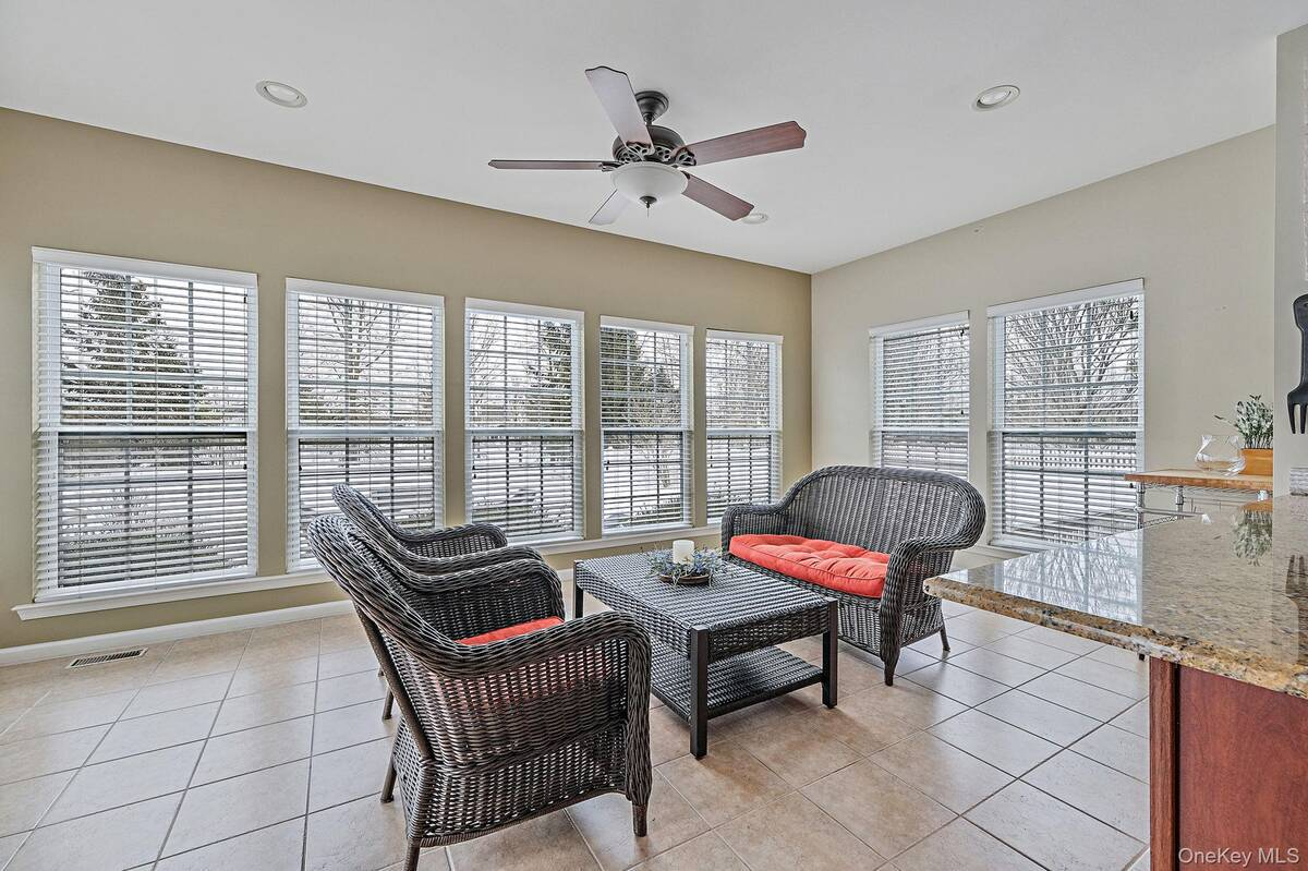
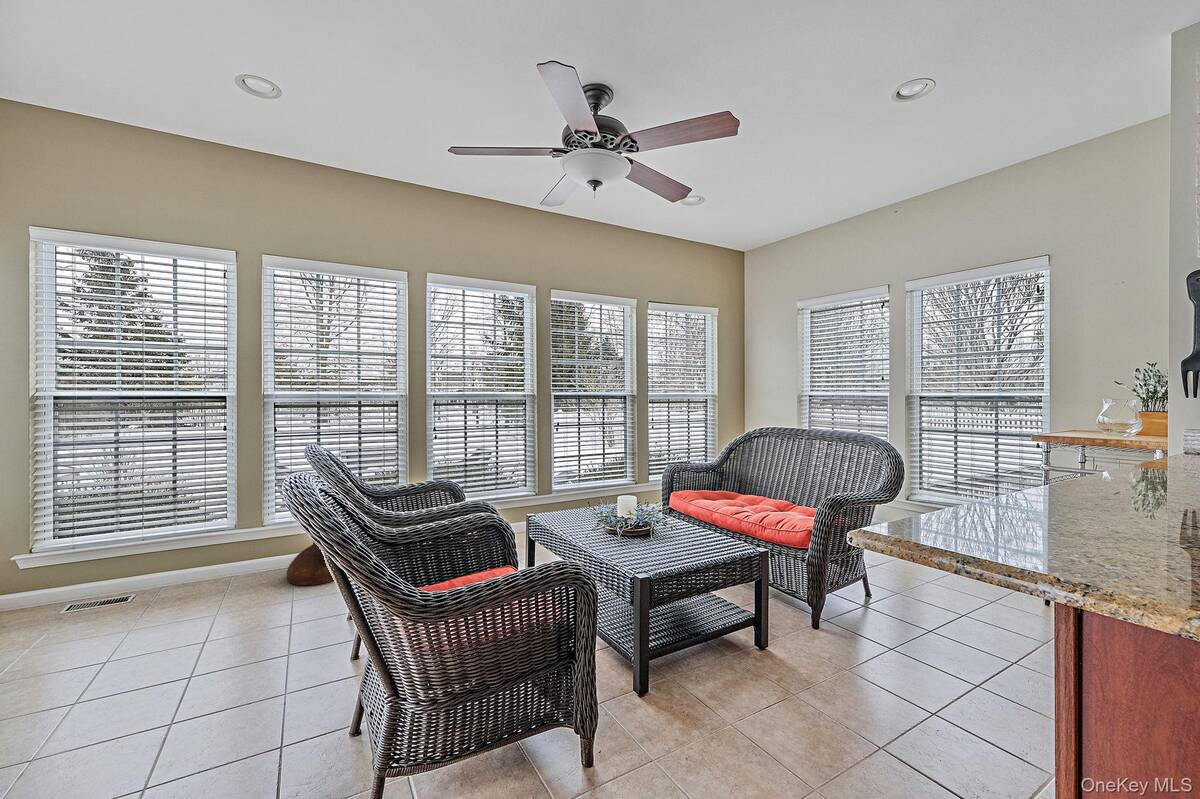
+ ceramic jug [285,541,334,586]
